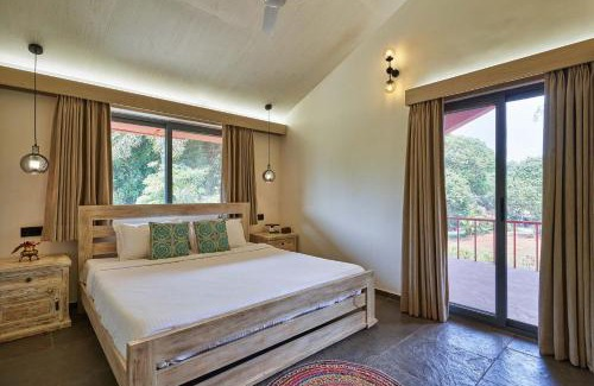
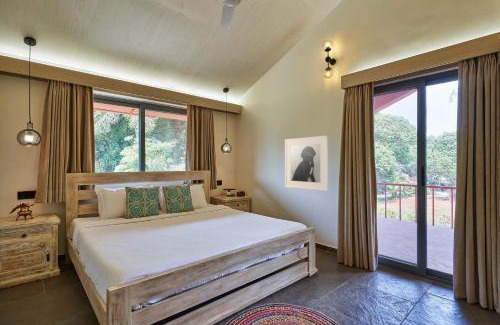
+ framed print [284,135,329,192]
